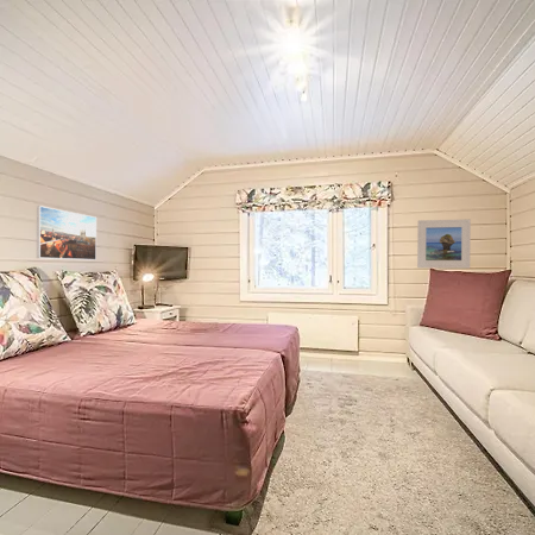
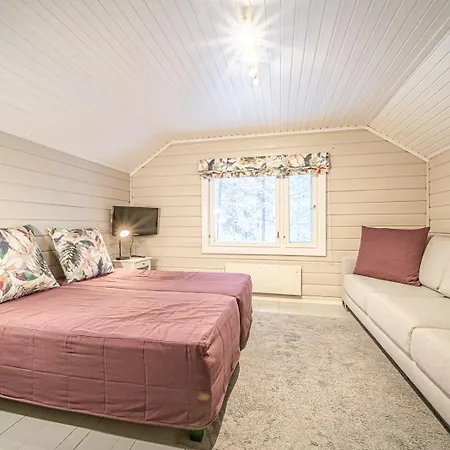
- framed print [36,204,97,262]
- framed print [416,219,472,270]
